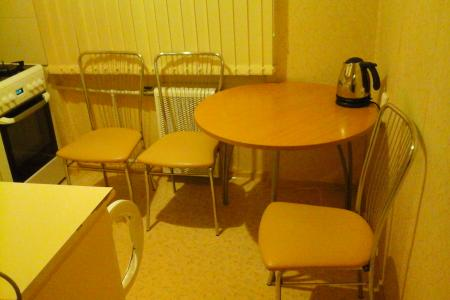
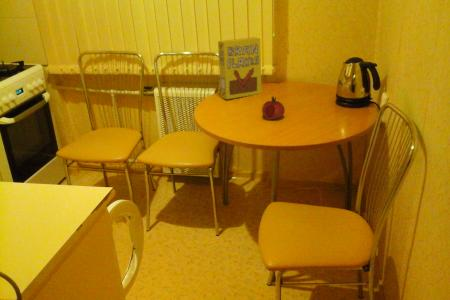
+ fruit [261,95,286,120]
+ cereal box [217,36,263,100]
